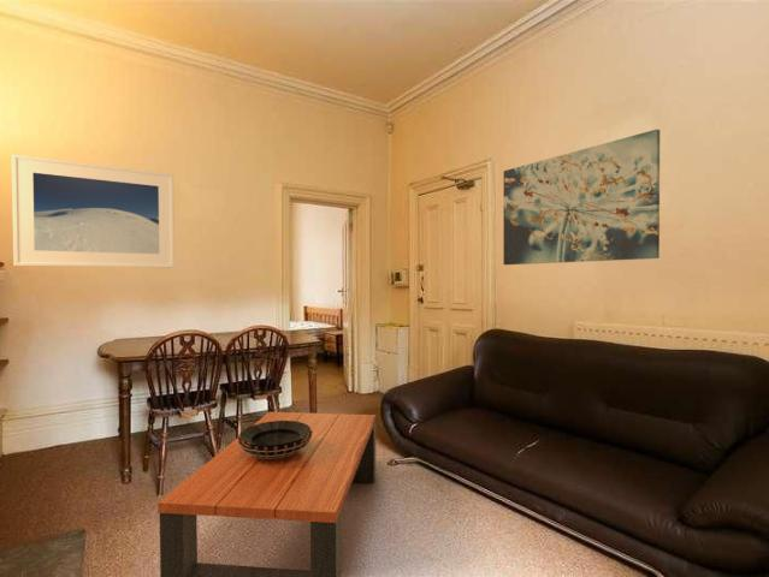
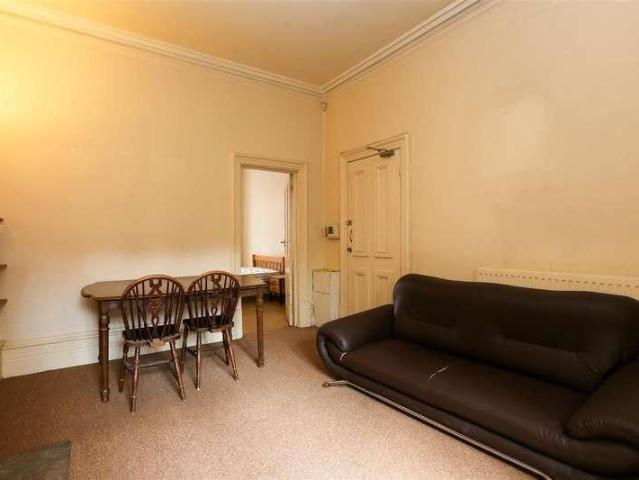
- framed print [11,153,176,269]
- decorative bowl [237,421,313,459]
- coffee table [156,411,377,577]
- wall art [502,129,661,266]
